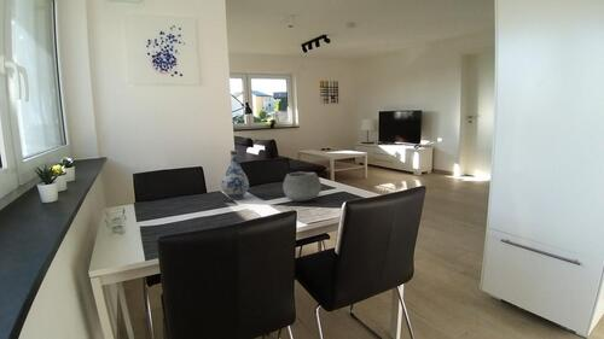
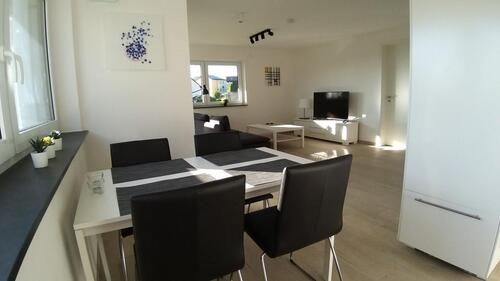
- bowl [281,171,323,203]
- vase [220,150,250,200]
